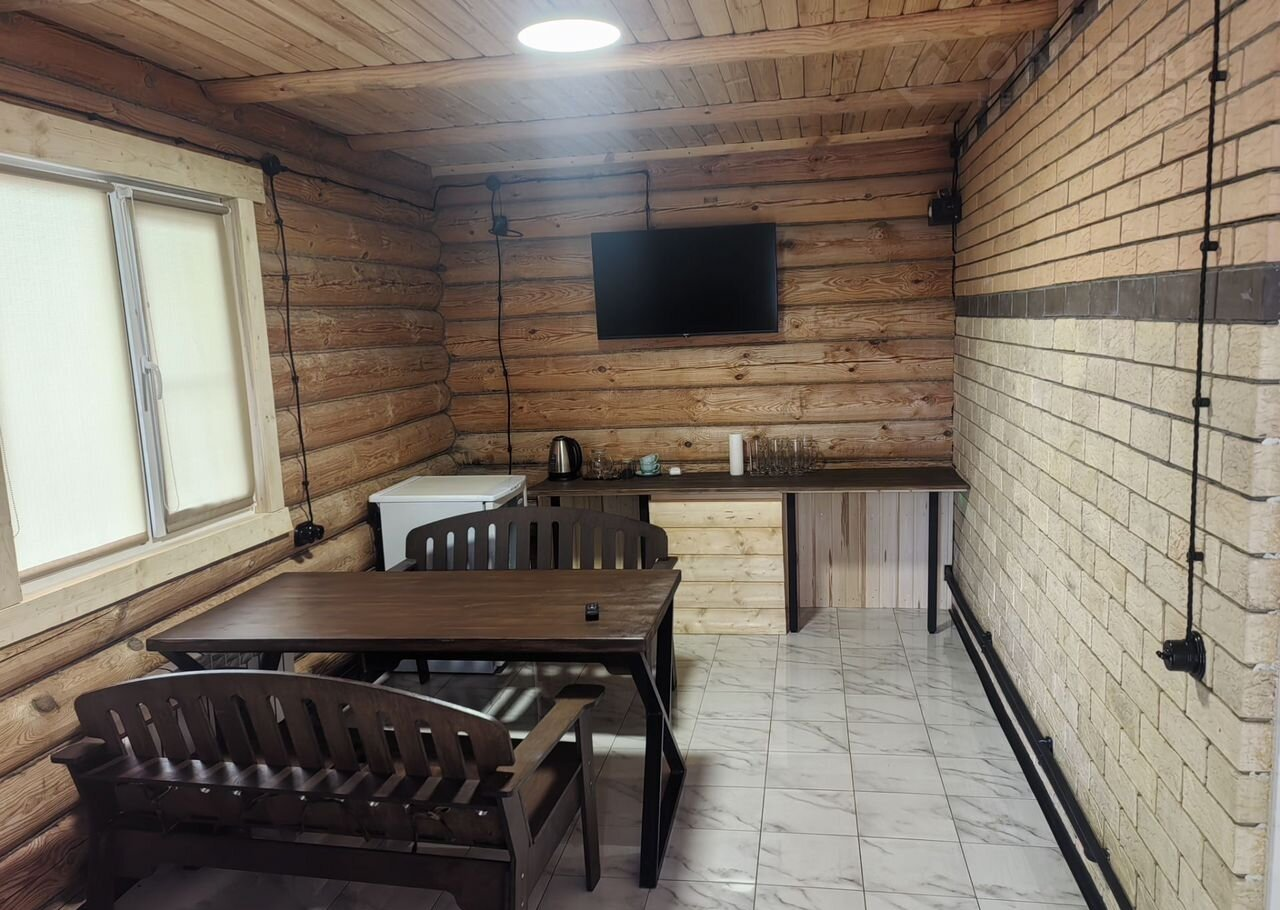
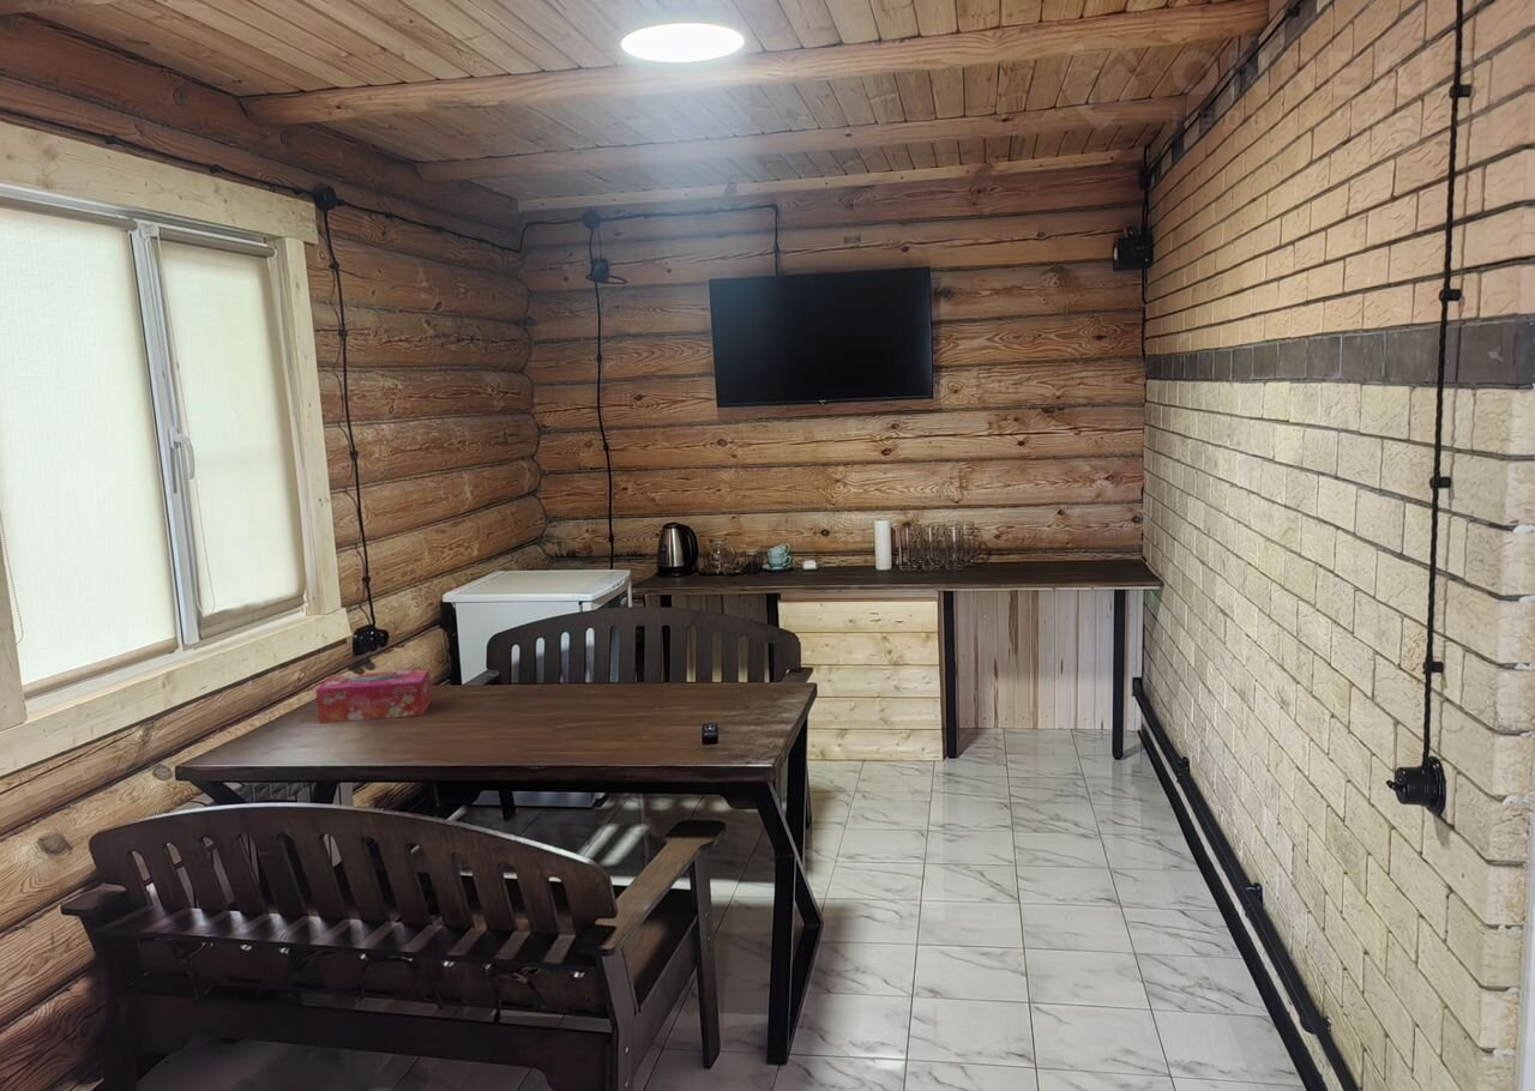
+ tissue box [314,668,433,724]
